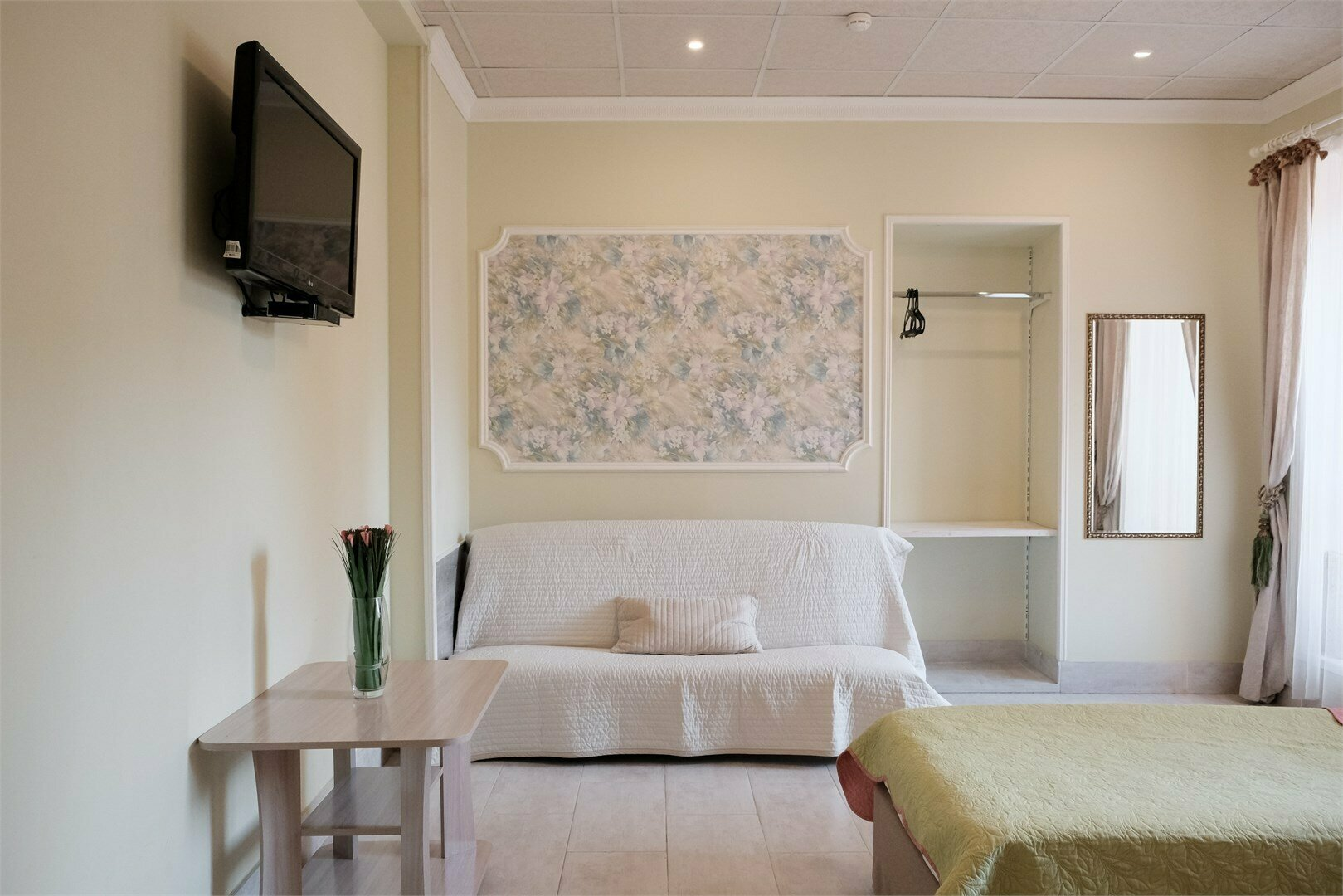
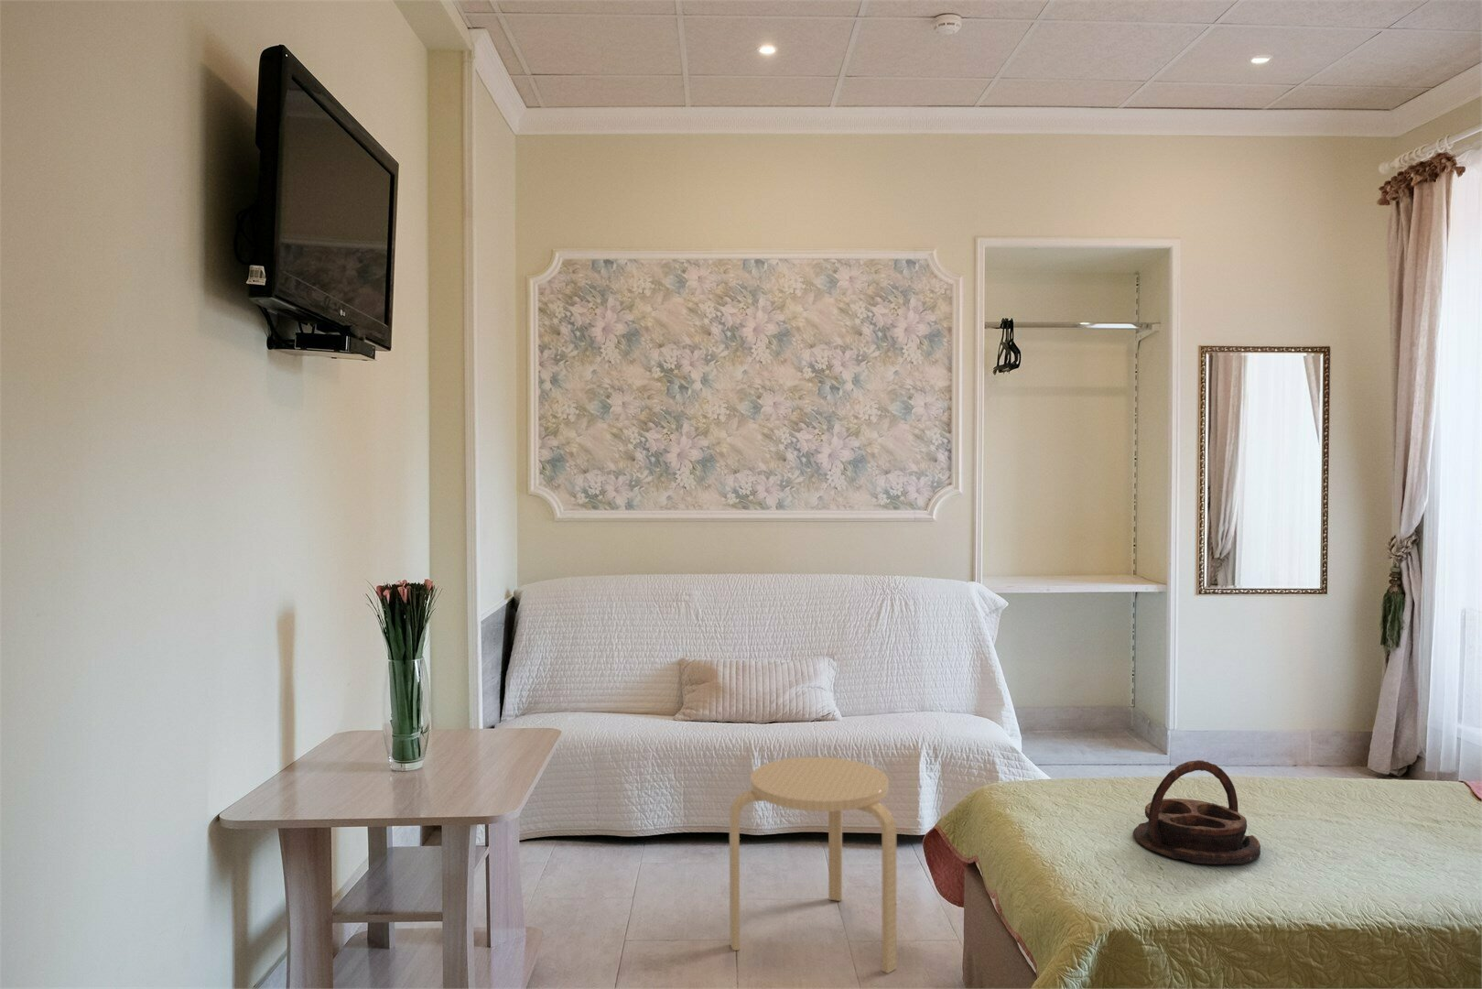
+ serving tray [1132,759,1261,865]
+ stool [728,756,897,975]
